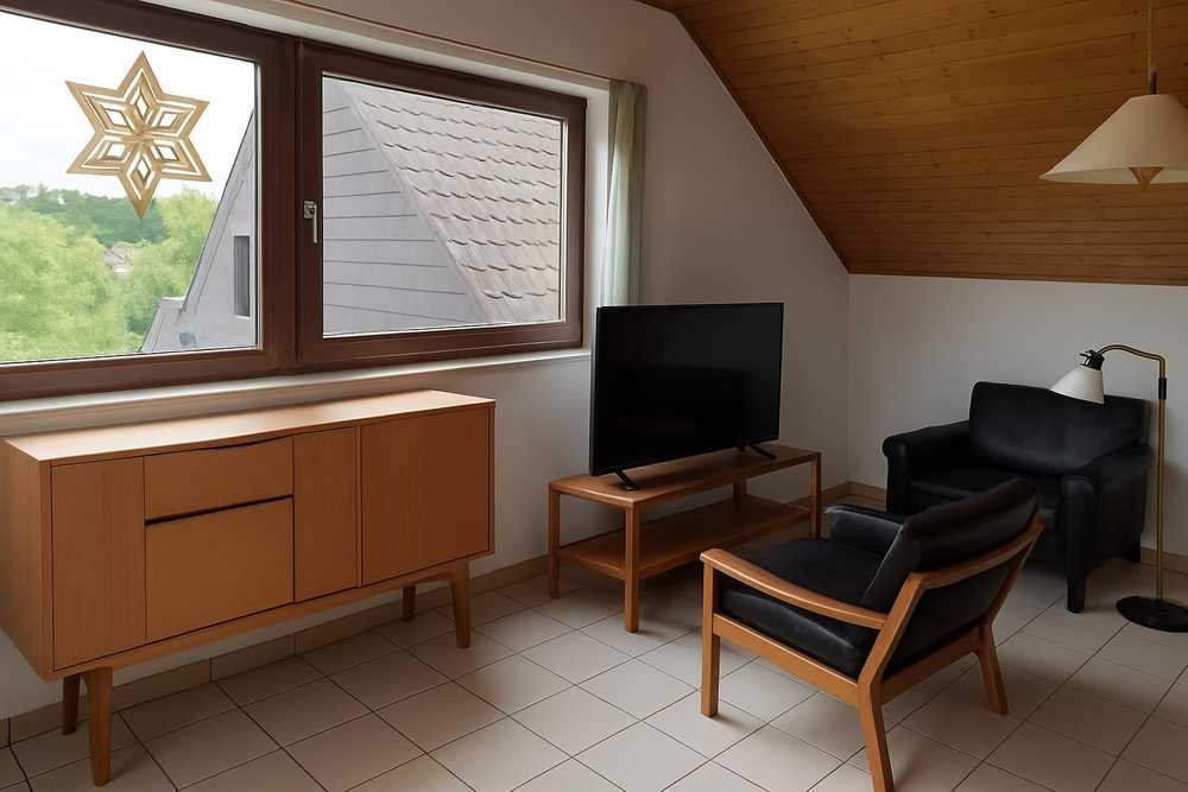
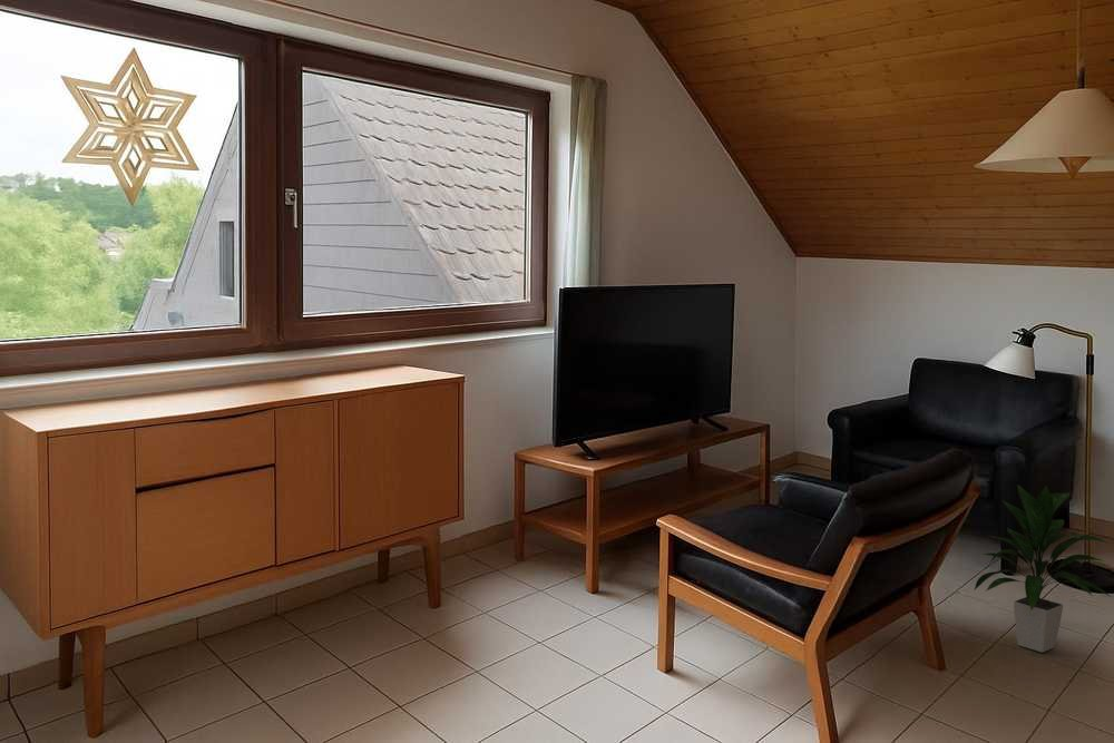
+ indoor plant [973,483,1112,654]
